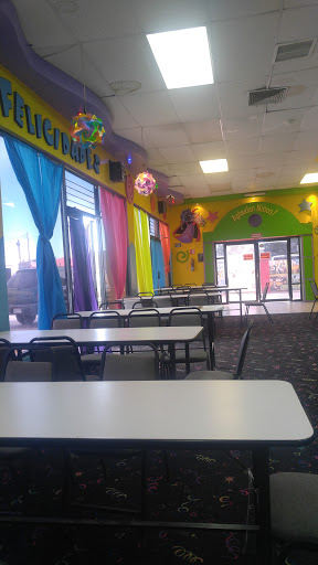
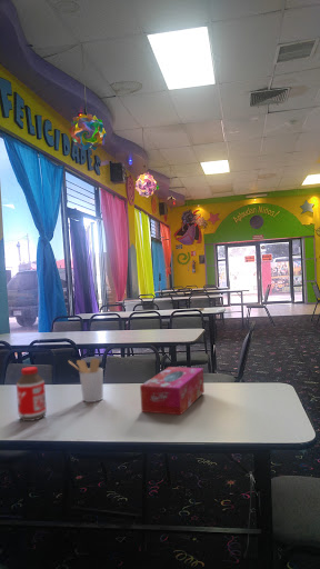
+ bottle [16,366,48,422]
+ tissue box [139,366,206,416]
+ utensil holder [68,358,104,403]
